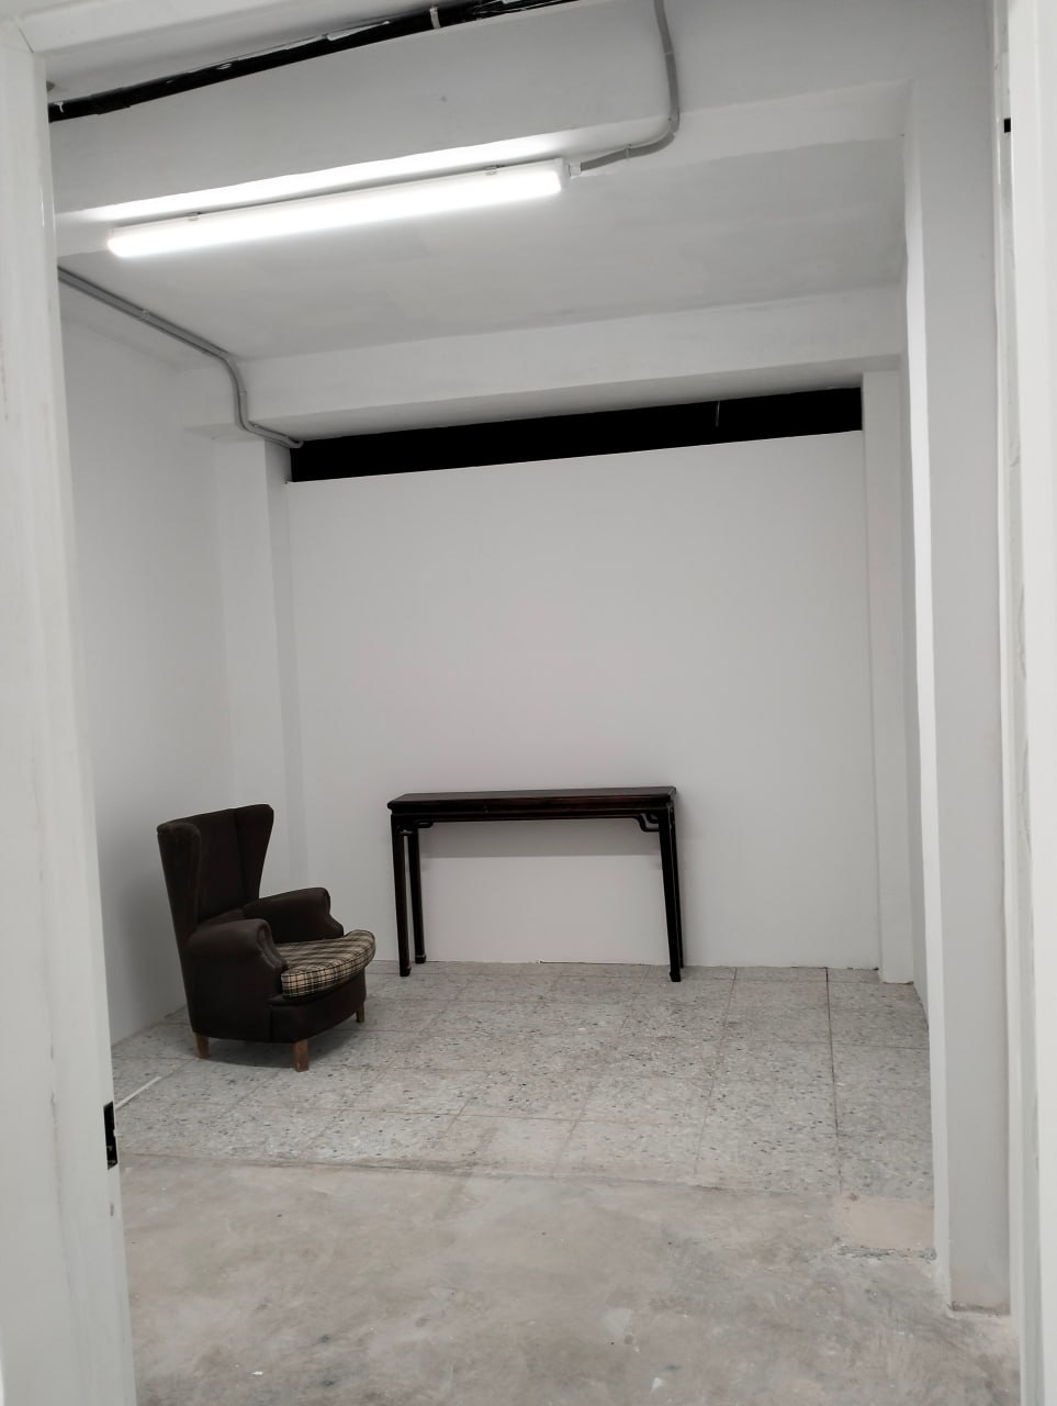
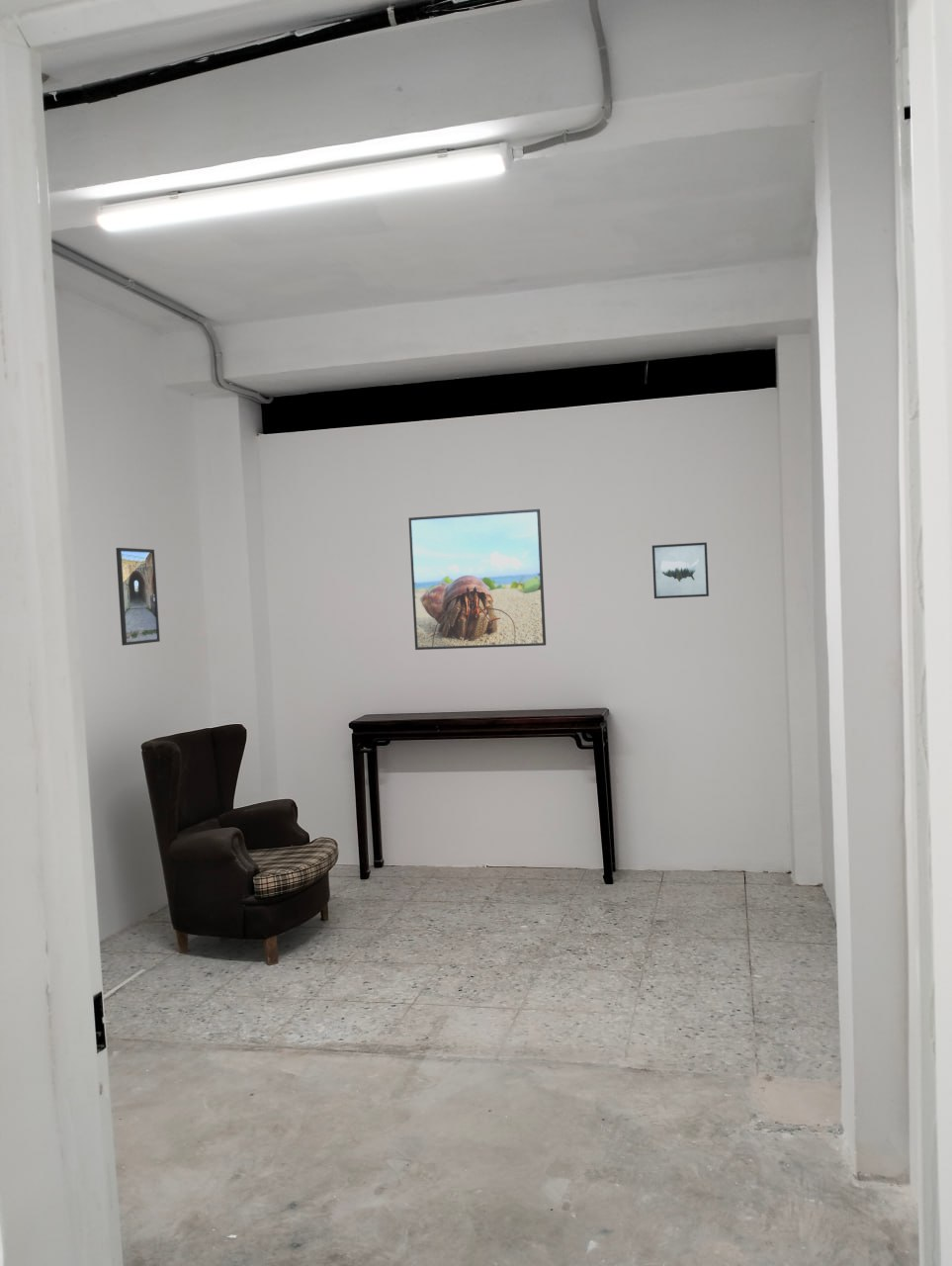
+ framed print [115,547,161,647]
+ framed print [407,508,547,651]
+ wall art [651,541,710,599]
